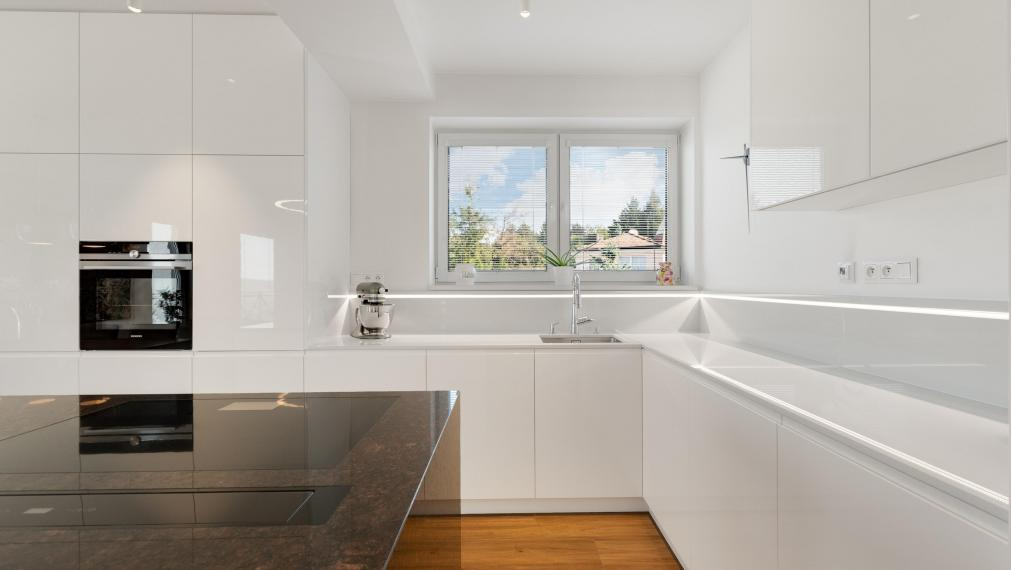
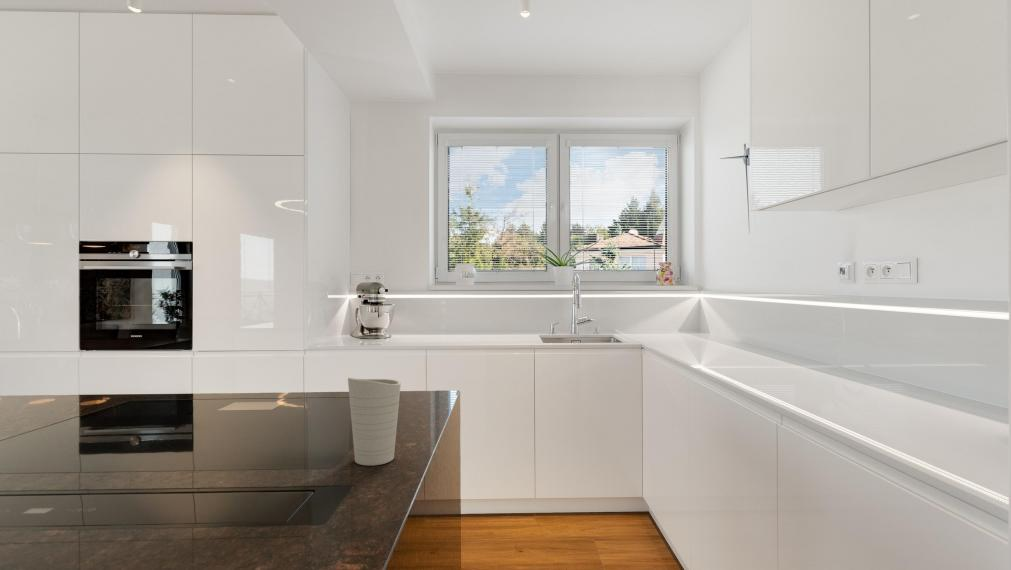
+ cup [347,377,402,466]
